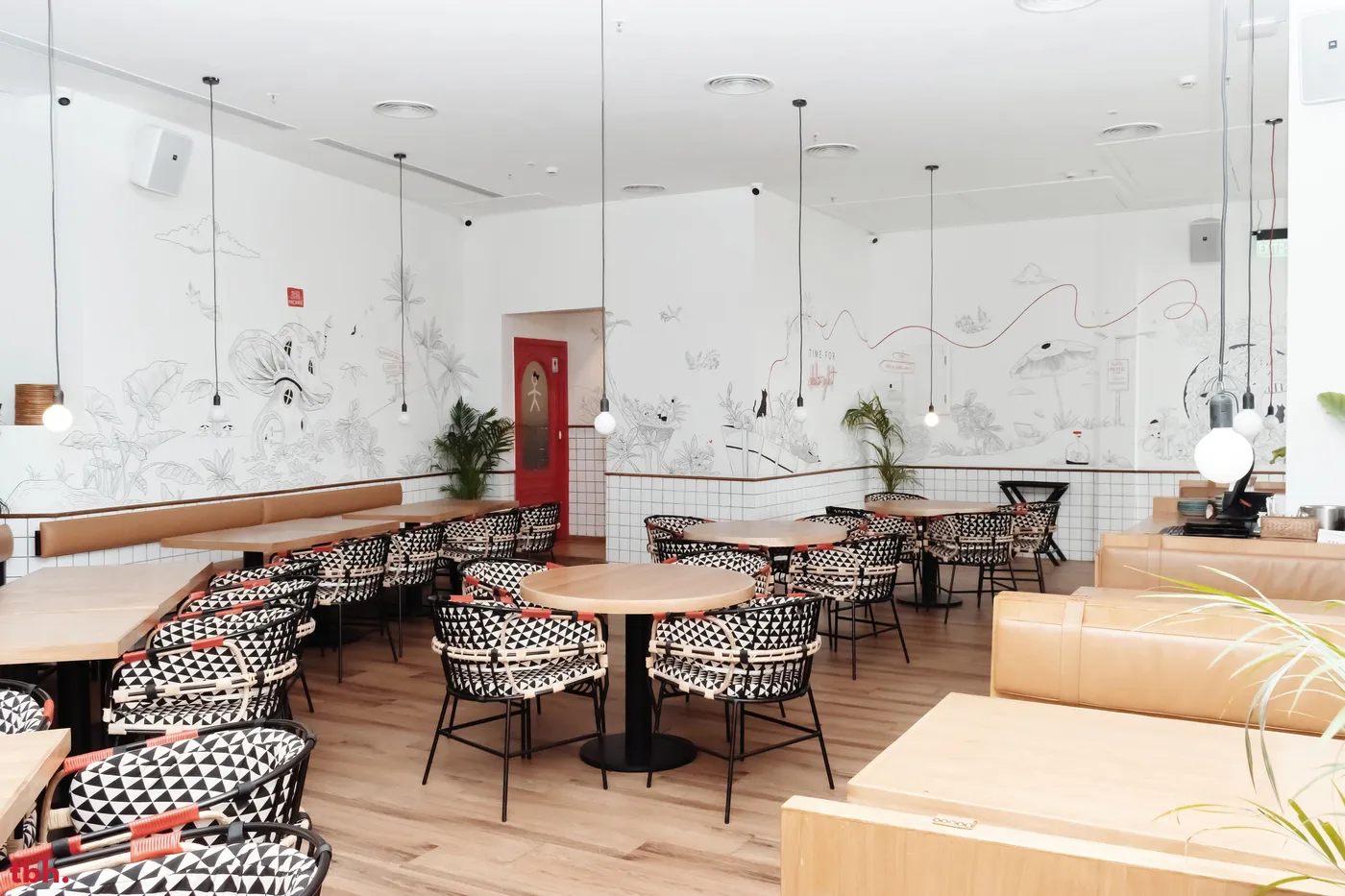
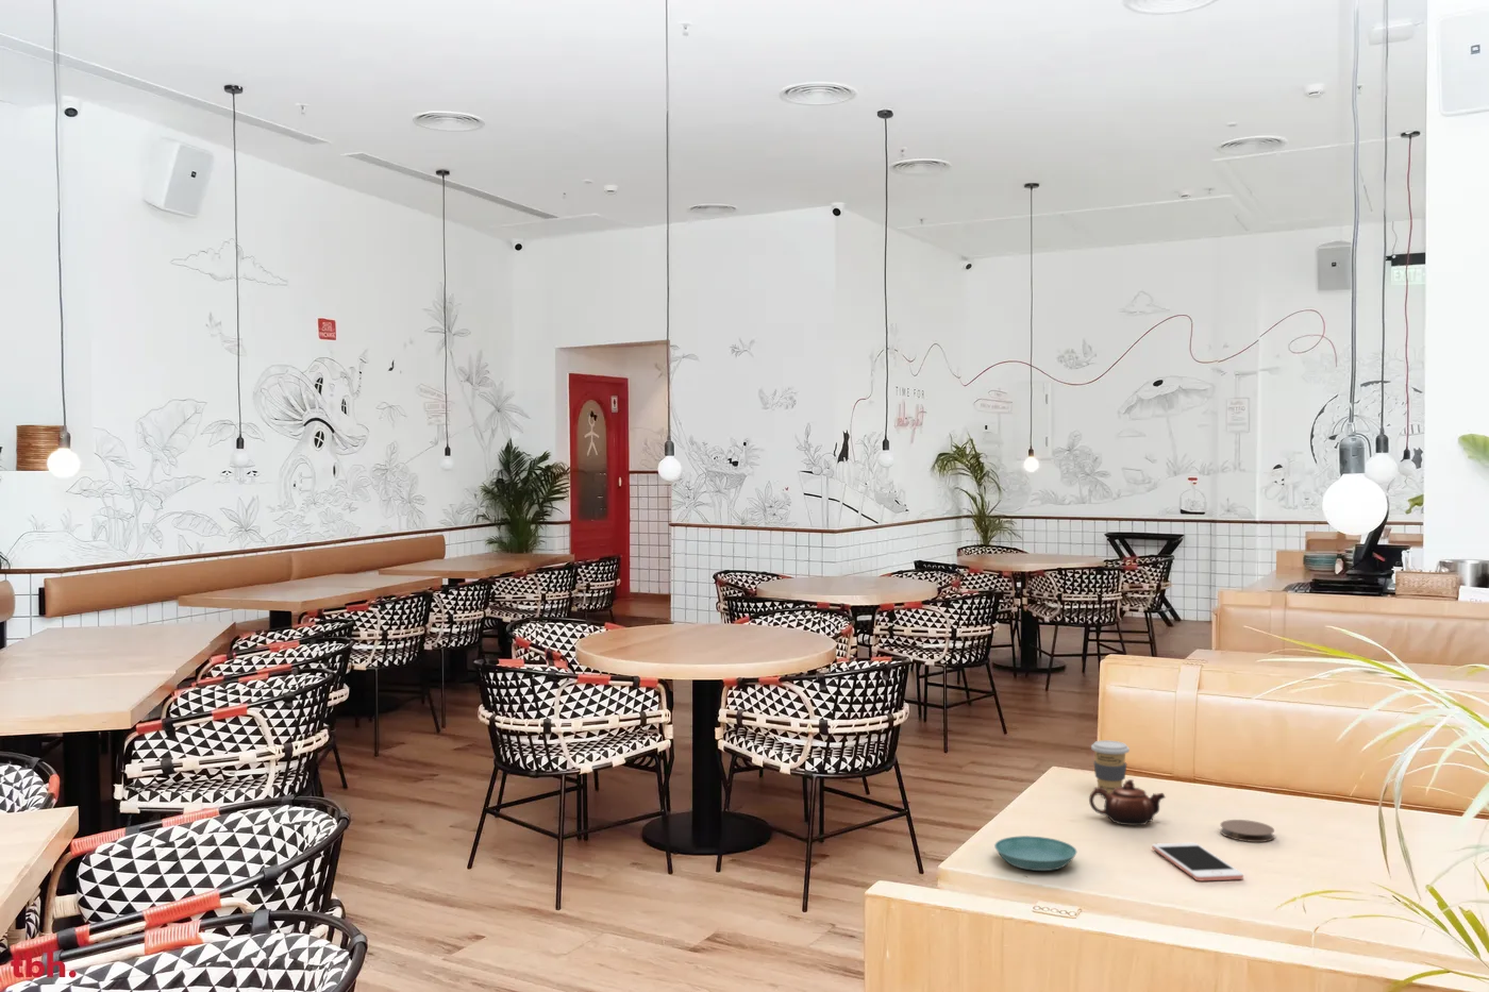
+ coaster [1219,818,1275,844]
+ cell phone [1150,843,1244,881]
+ saucer [993,835,1077,871]
+ coffee cup [1090,738,1130,794]
+ teapot [1088,778,1167,826]
